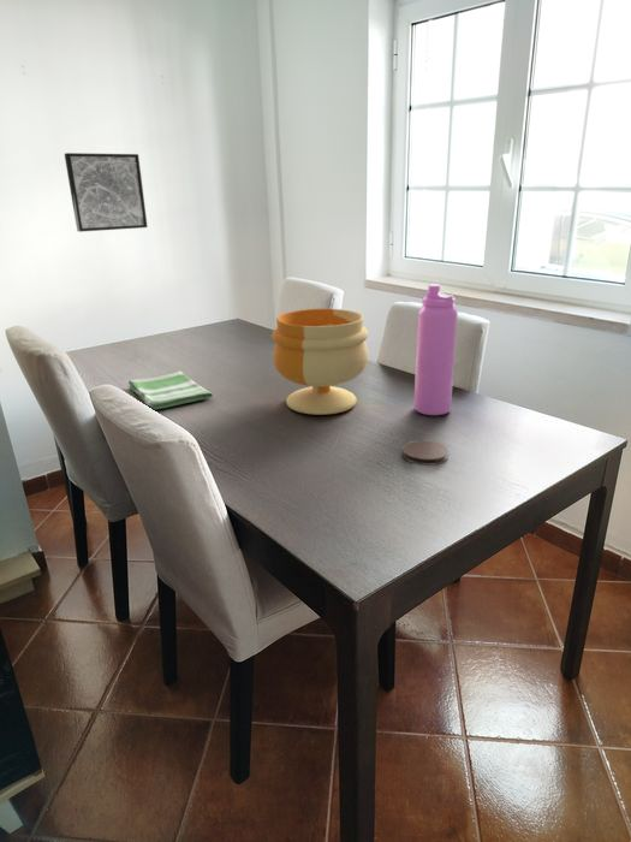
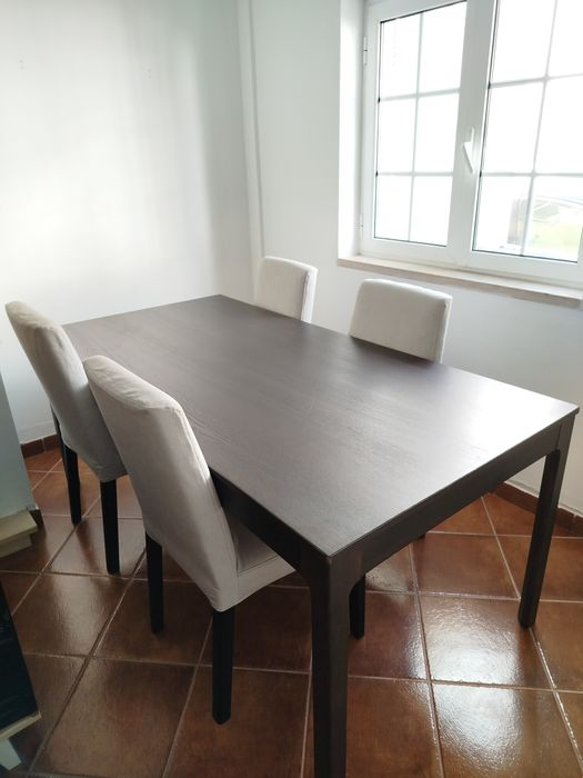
- footed bowl [270,308,369,416]
- water bottle [413,283,459,416]
- coaster [401,439,450,467]
- wall art [64,152,149,233]
- dish towel [127,369,214,410]
